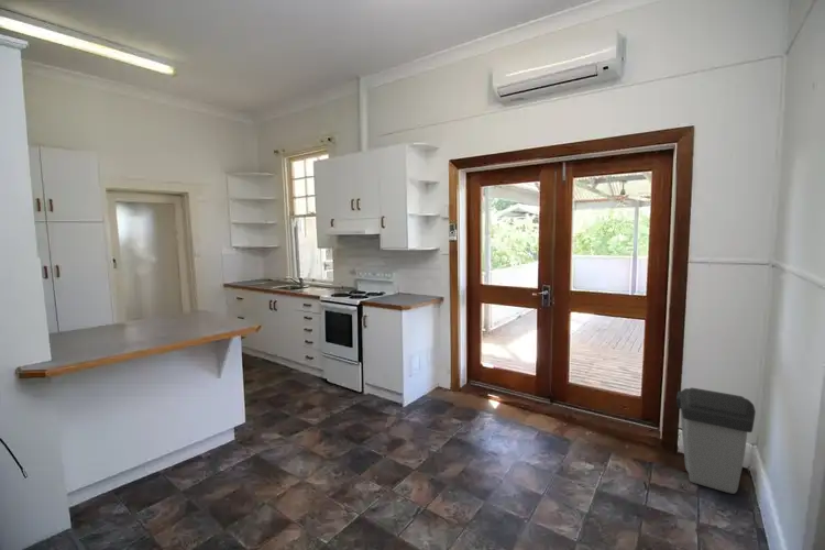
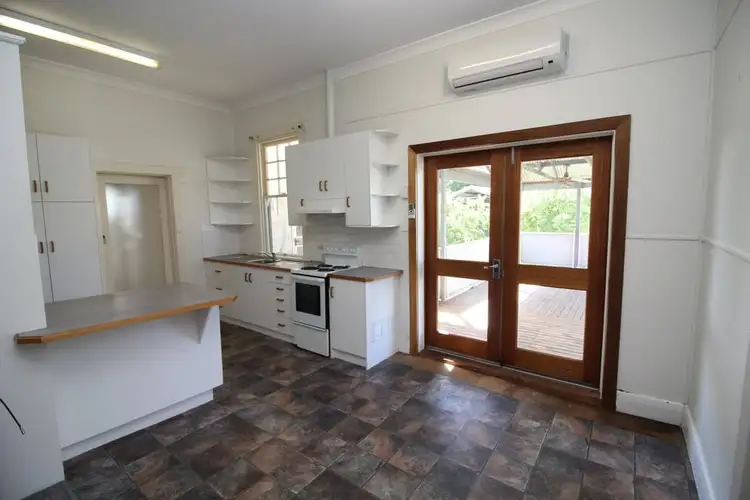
- trash can [675,387,757,495]
